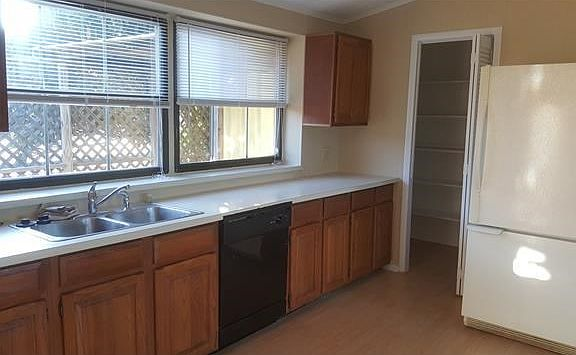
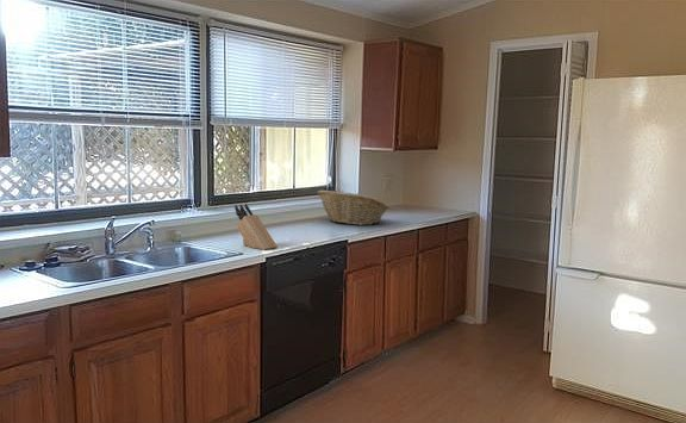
+ fruit basket [316,189,389,226]
+ knife block [233,203,279,251]
